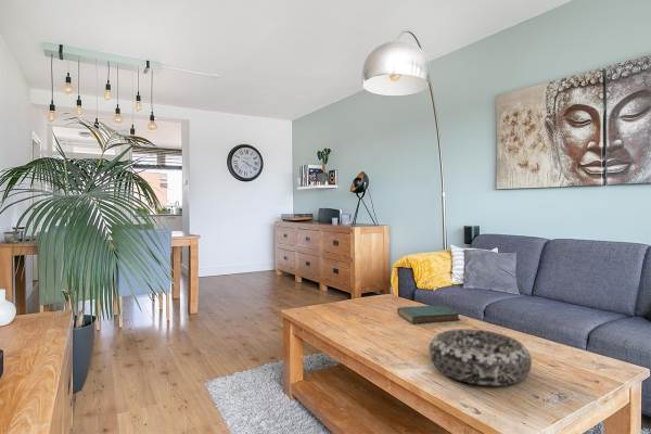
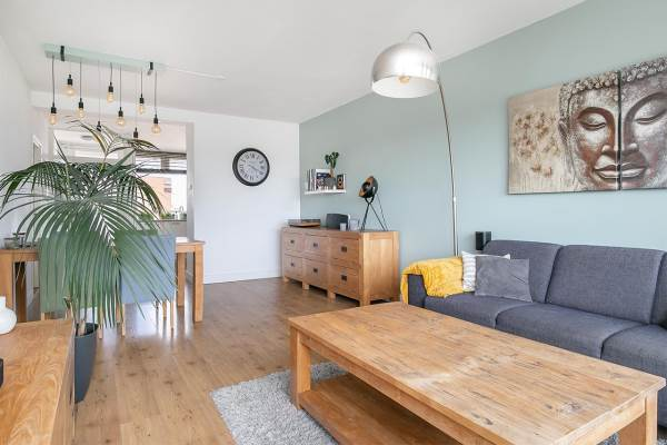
- book [396,304,461,324]
- decorative bowl [429,328,533,386]
